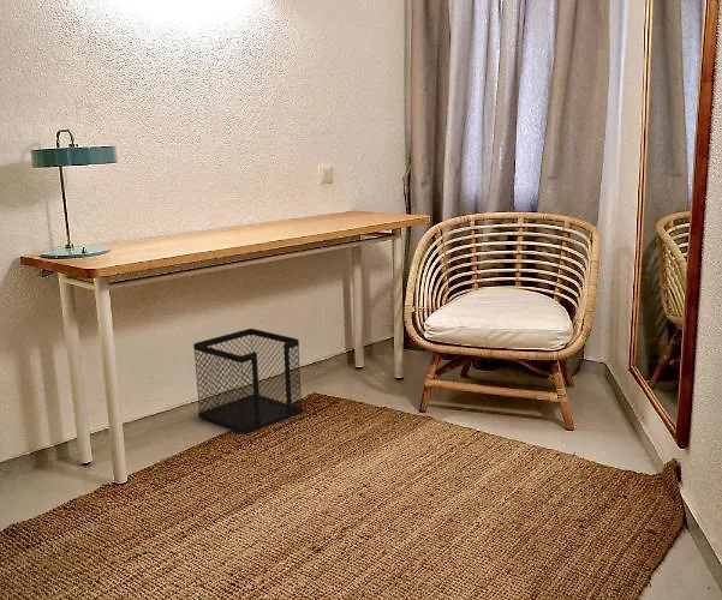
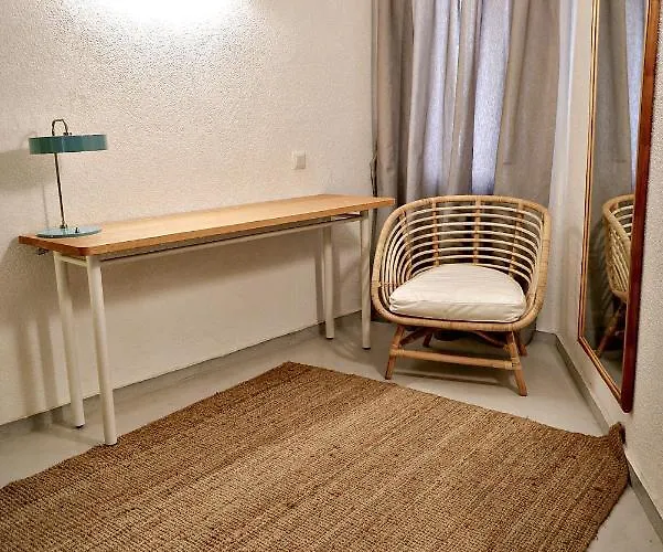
- wastebasket [192,328,304,436]
